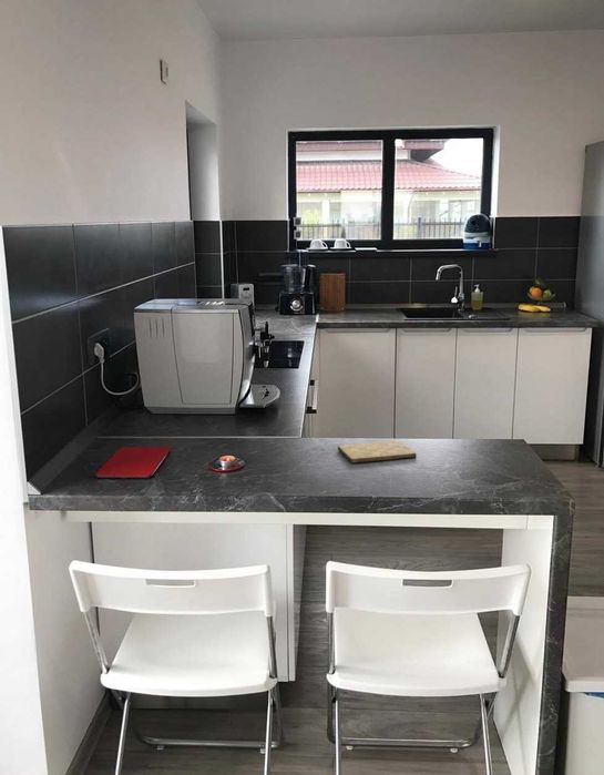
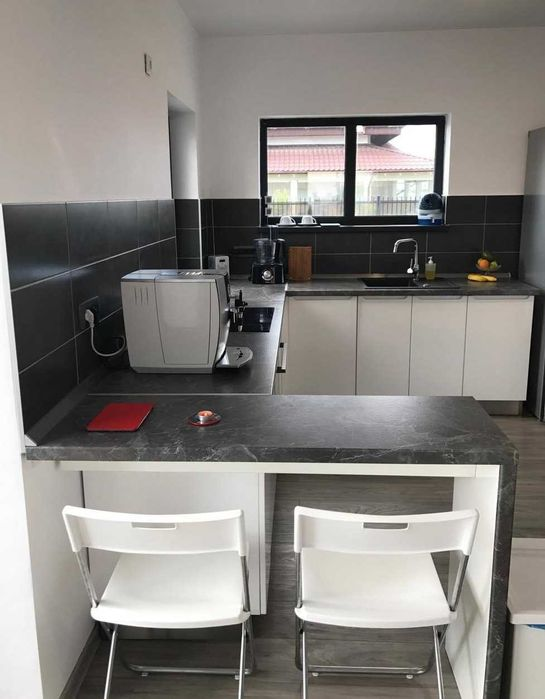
- cutting board [337,439,417,463]
